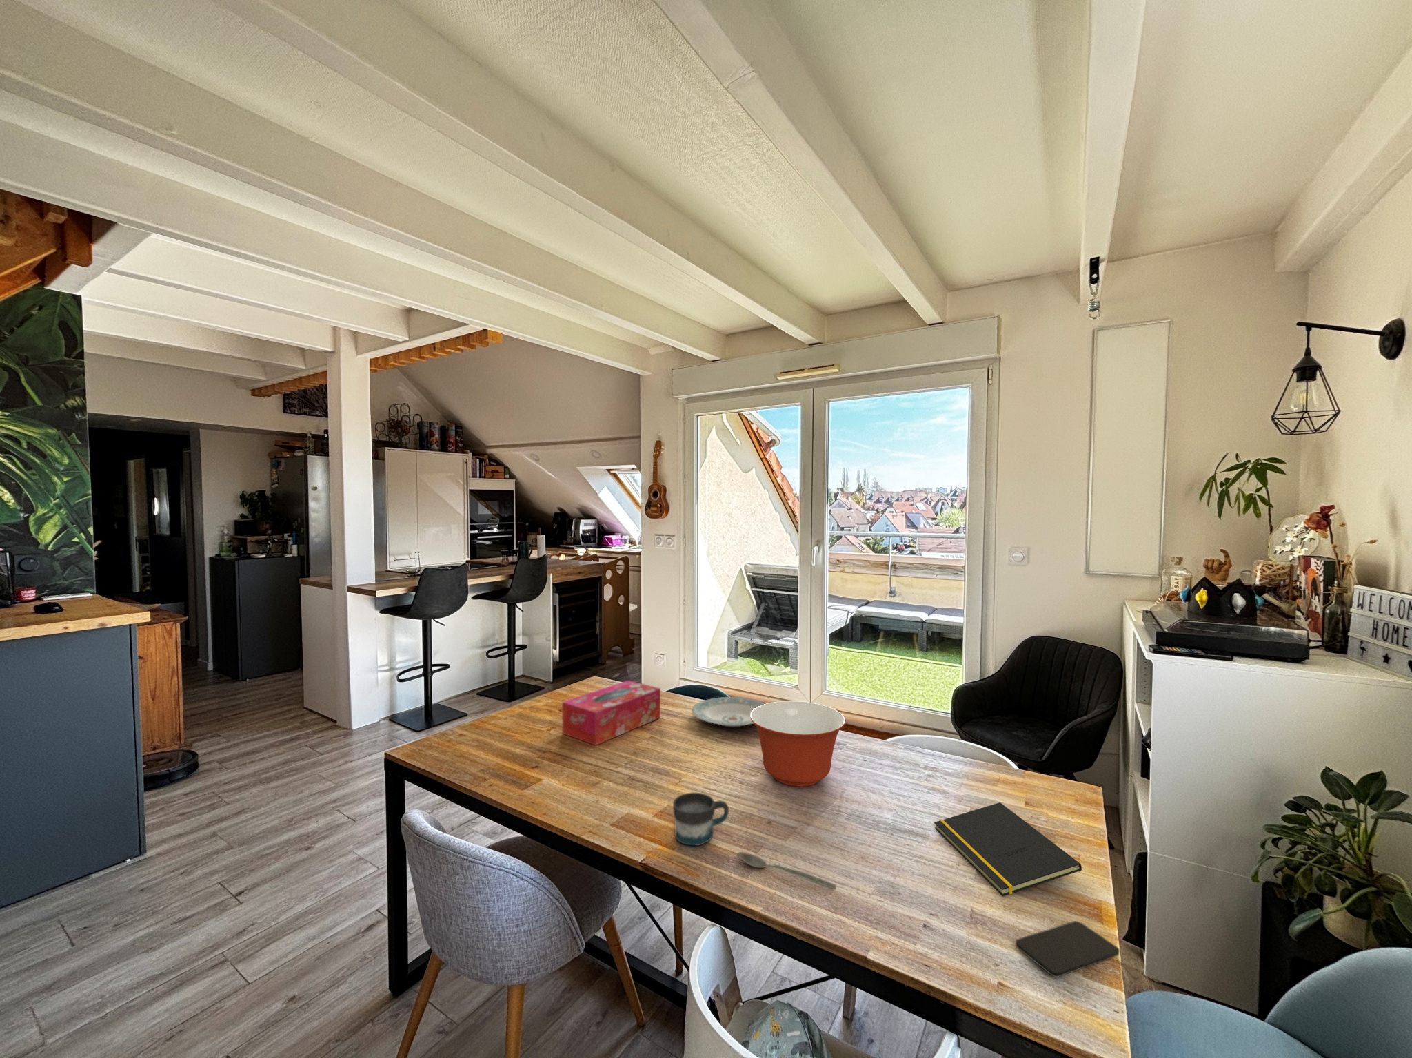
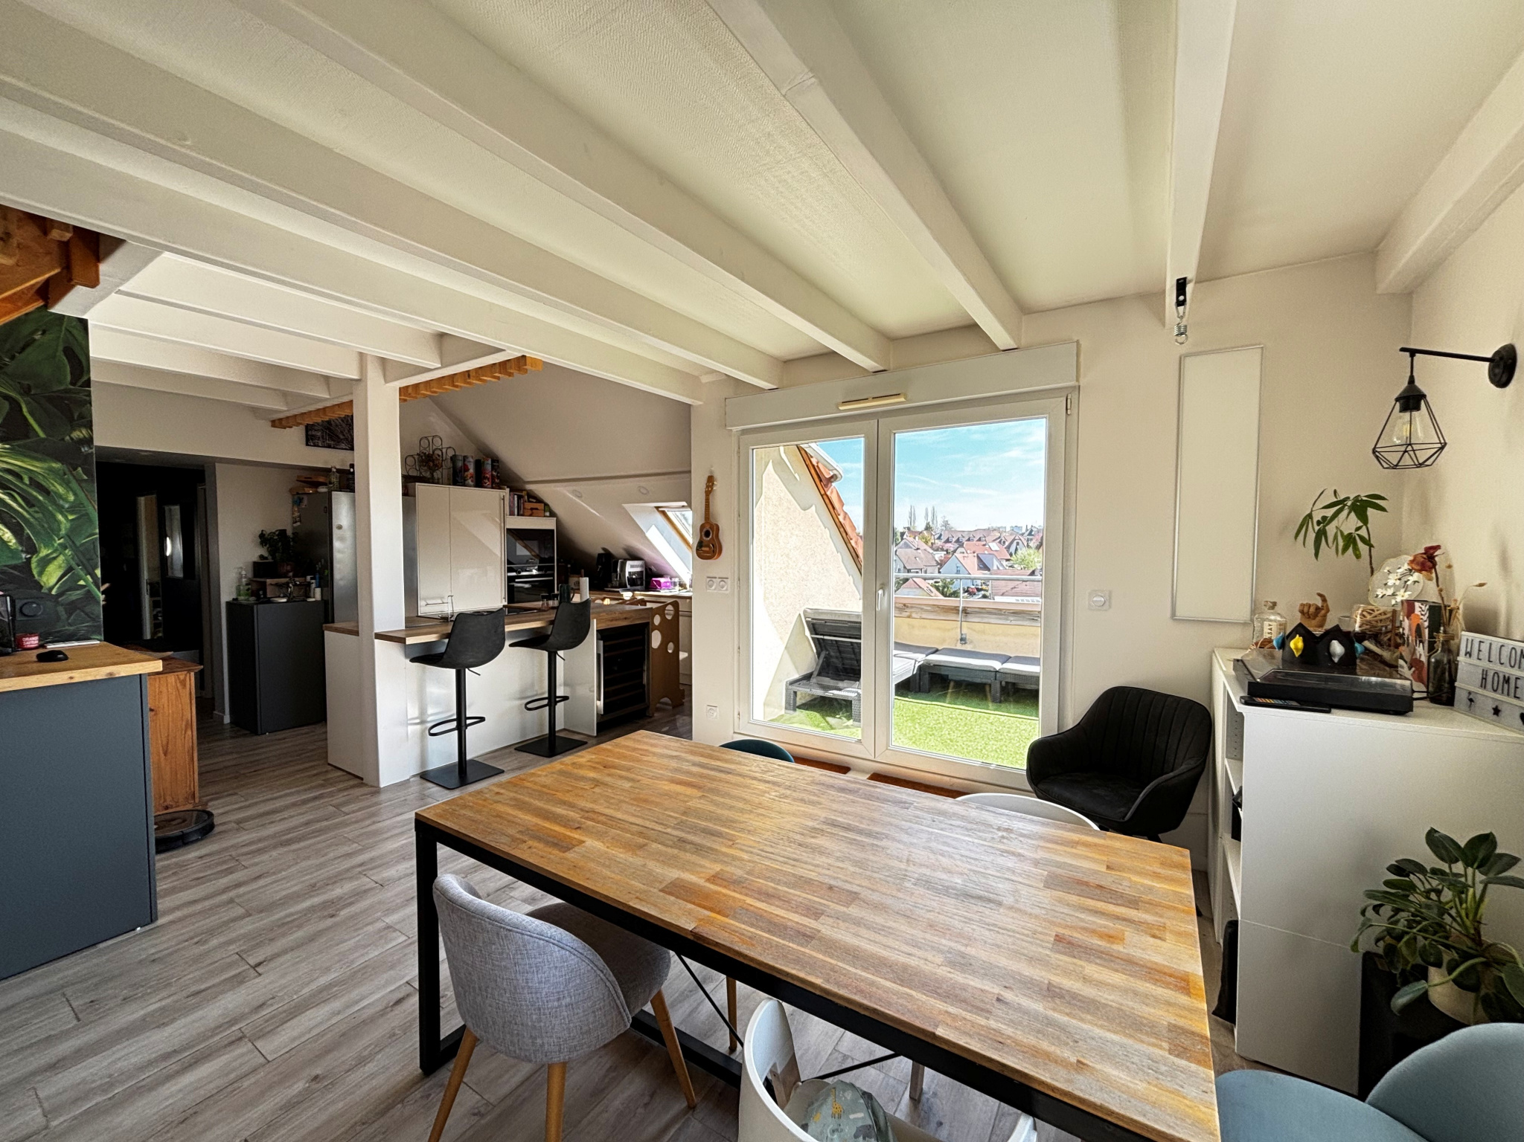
- mixing bowl [749,700,847,787]
- smartphone [1015,920,1121,978]
- spoon [736,851,837,890]
- notepad [934,801,1083,897]
- plate [692,697,767,728]
- tissue box [561,680,662,746]
- mug [673,792,729,847]
